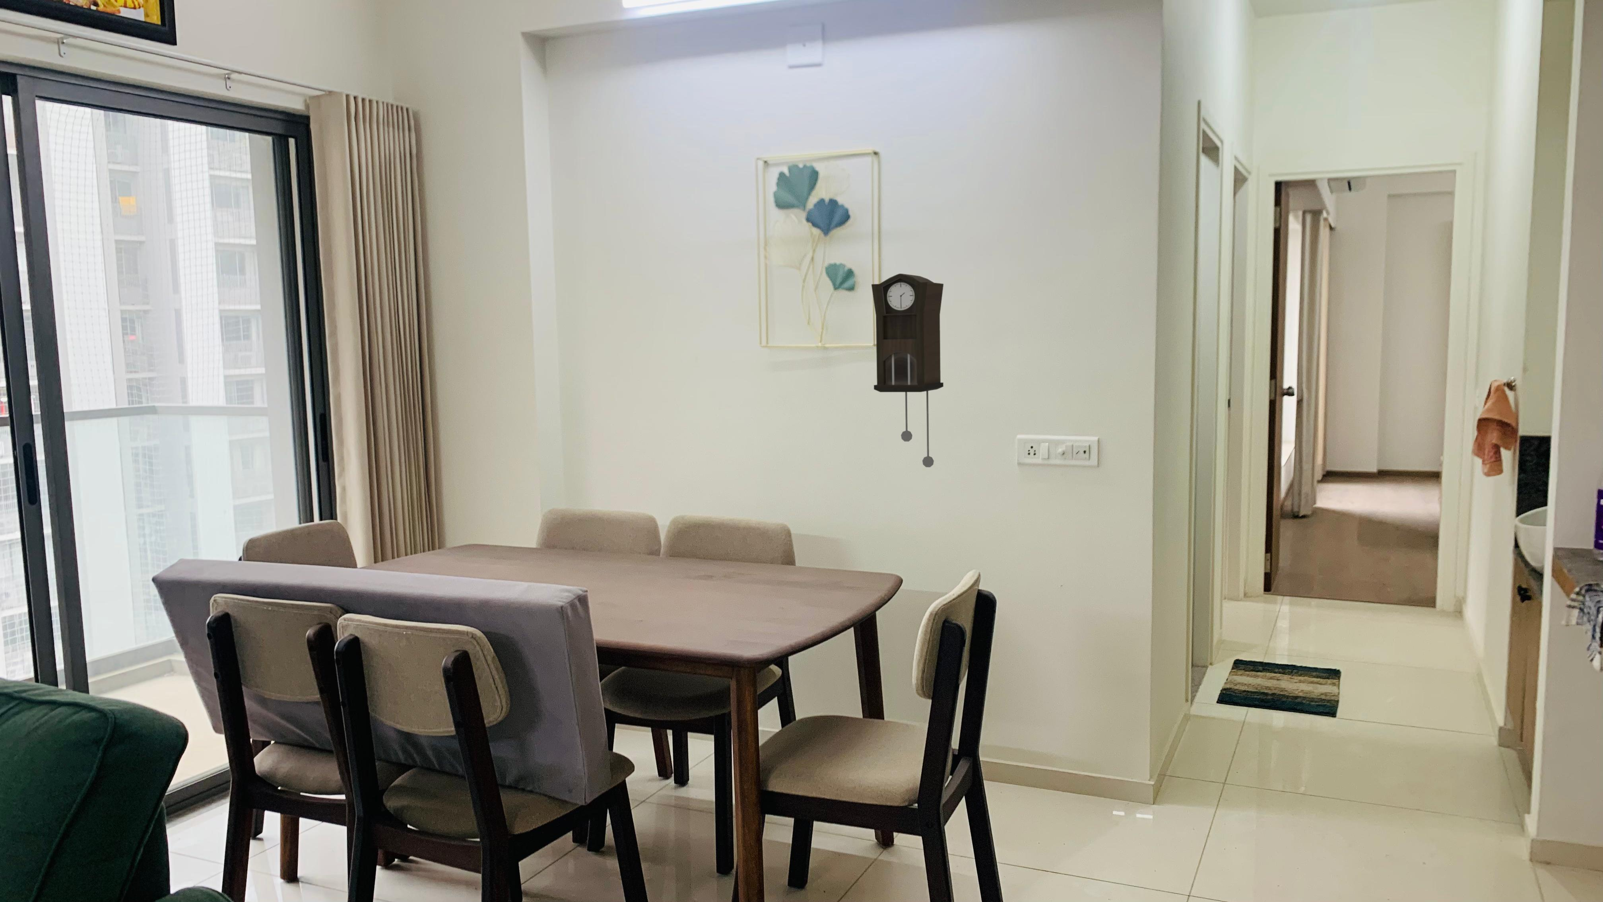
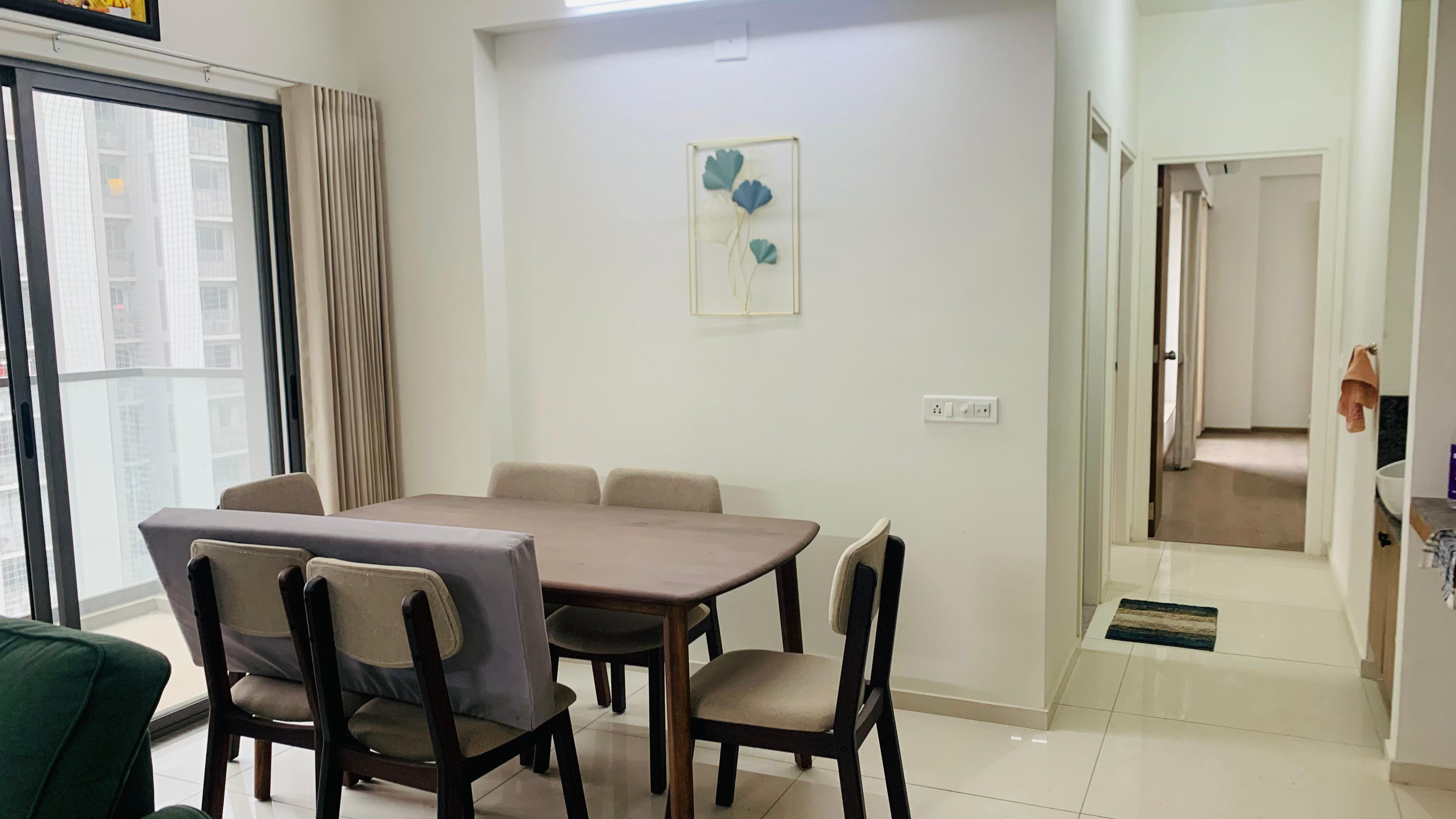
- pendulum clock [871,273,944,468]
